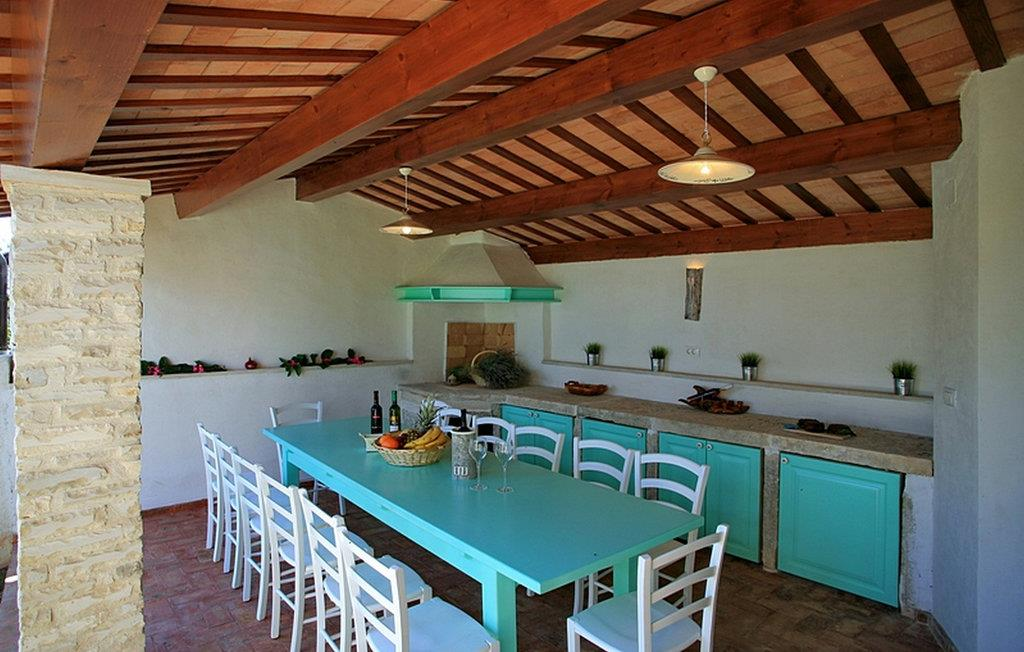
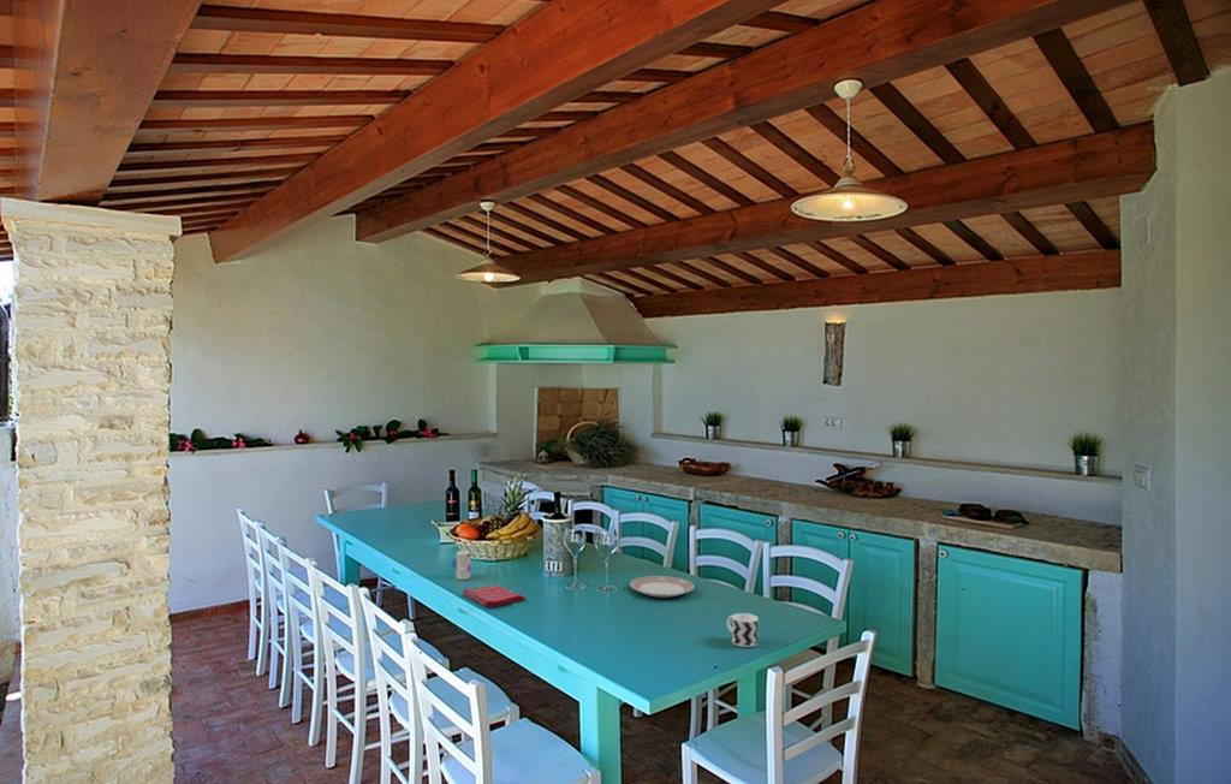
+ cup [726,612,760,648]
+ toy [450,550,472,581]
+ dinner plate [629,575,695,599]
+ dish towel [462,584,525,608]
